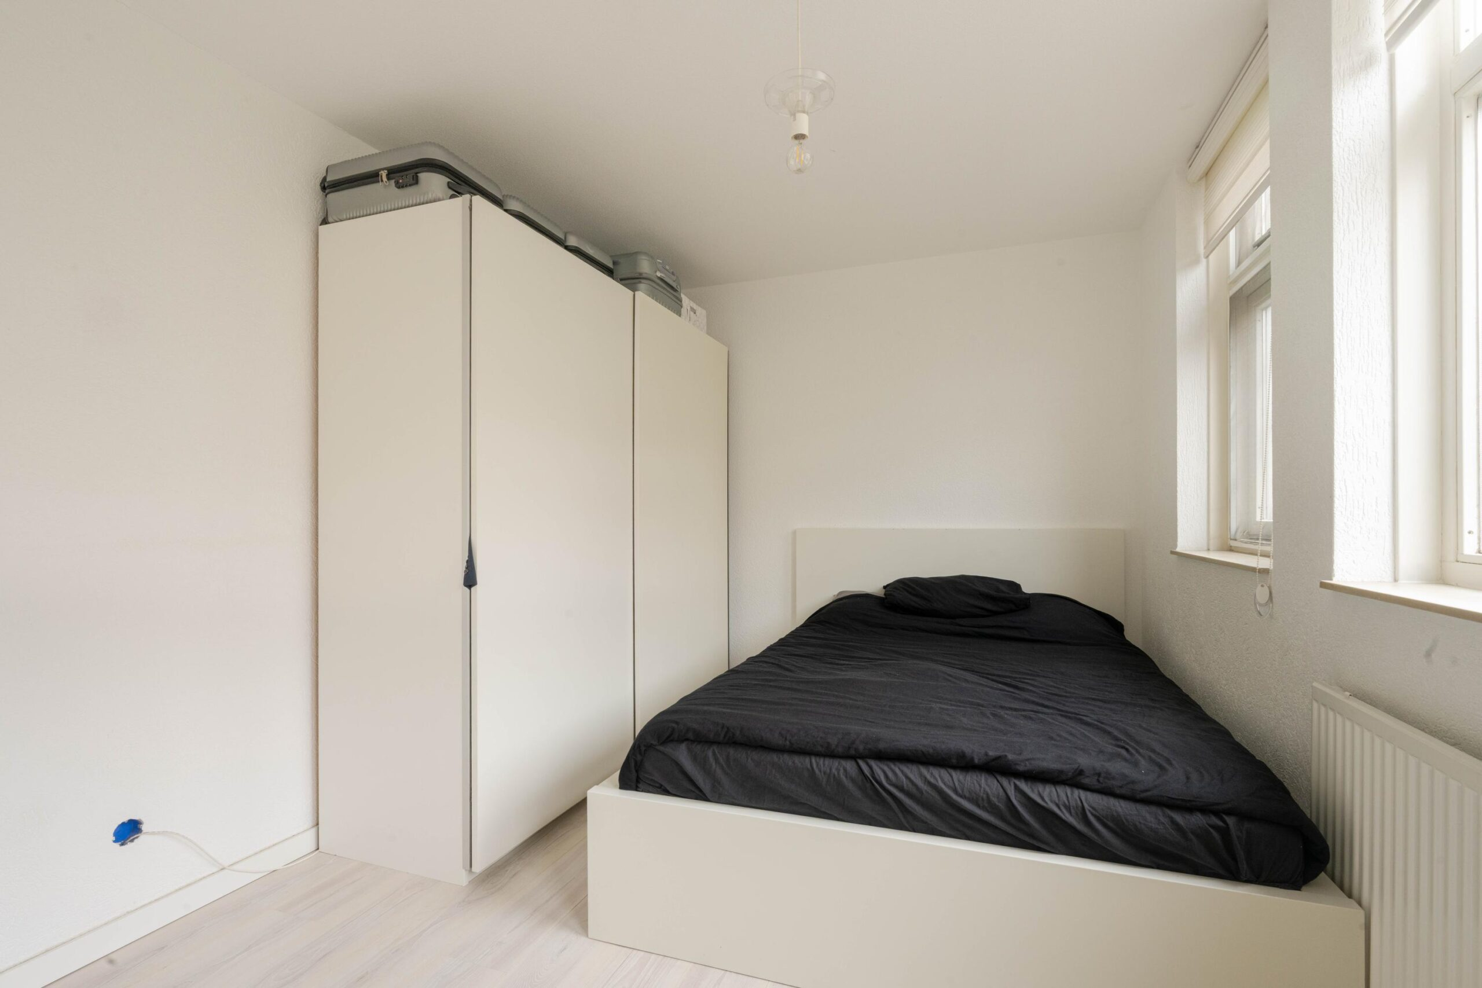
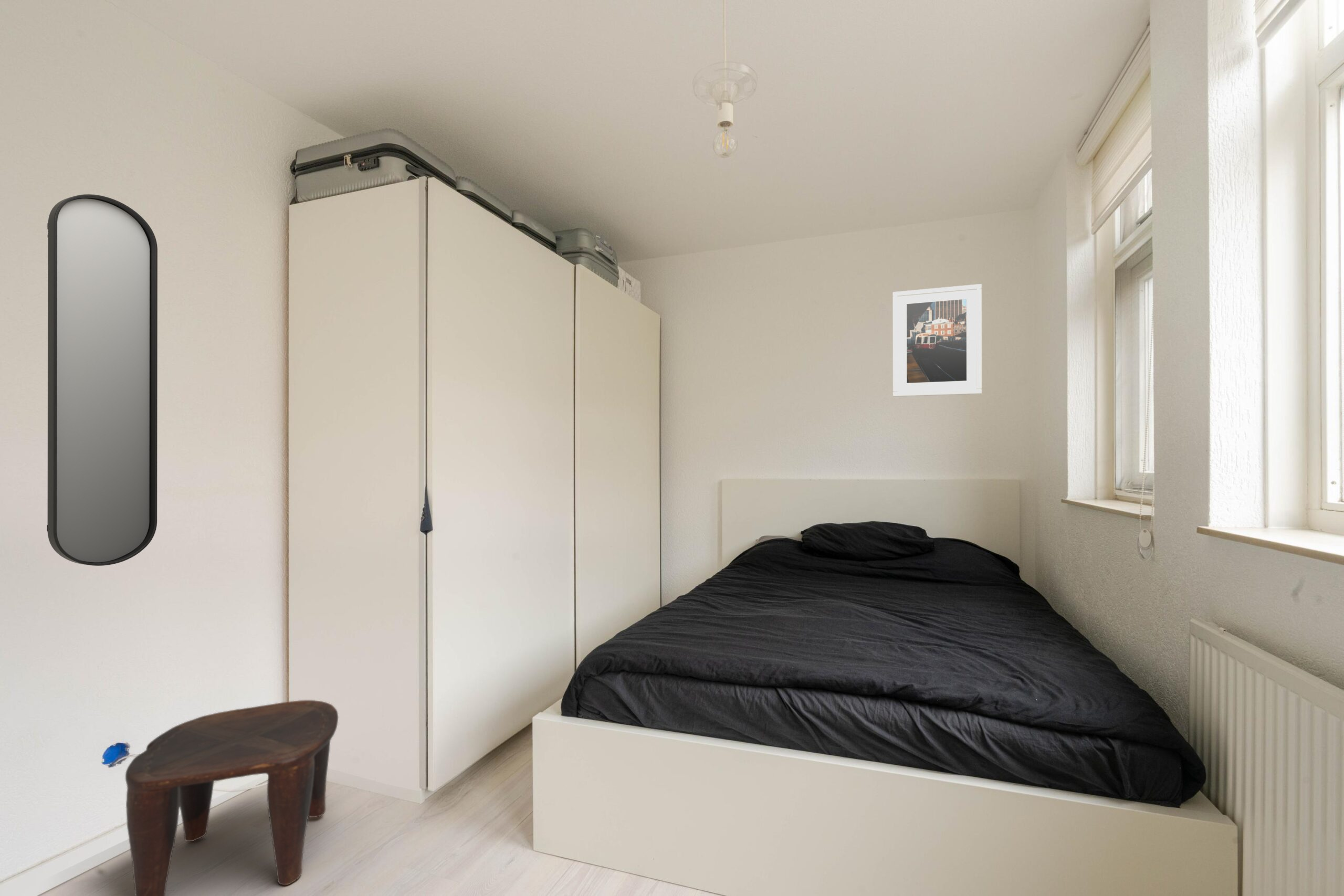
+ stool [125,700,339,896]
+ home mirror [46,194,158,566]
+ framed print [892,283,982,397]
